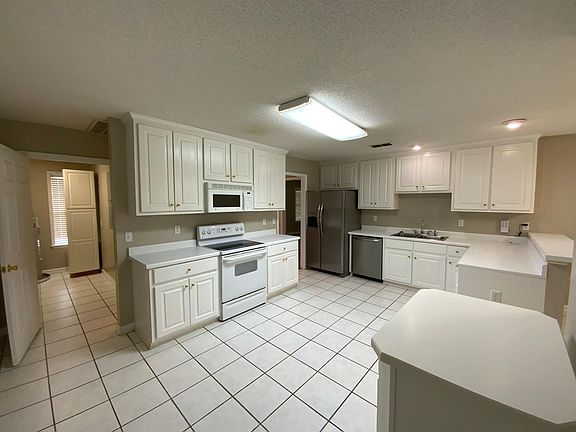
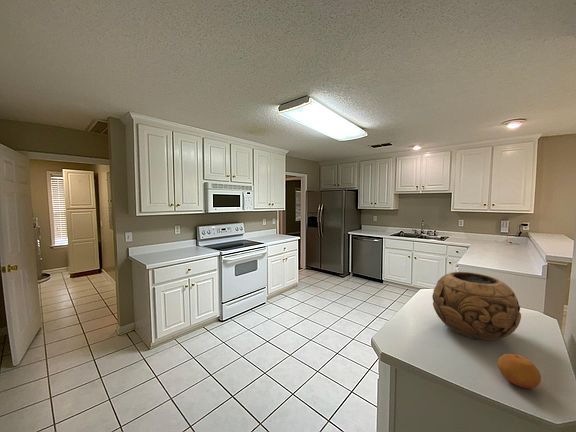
+ fruit [496,353,542,389]
+ decorative bowl [431,271,522,342]
